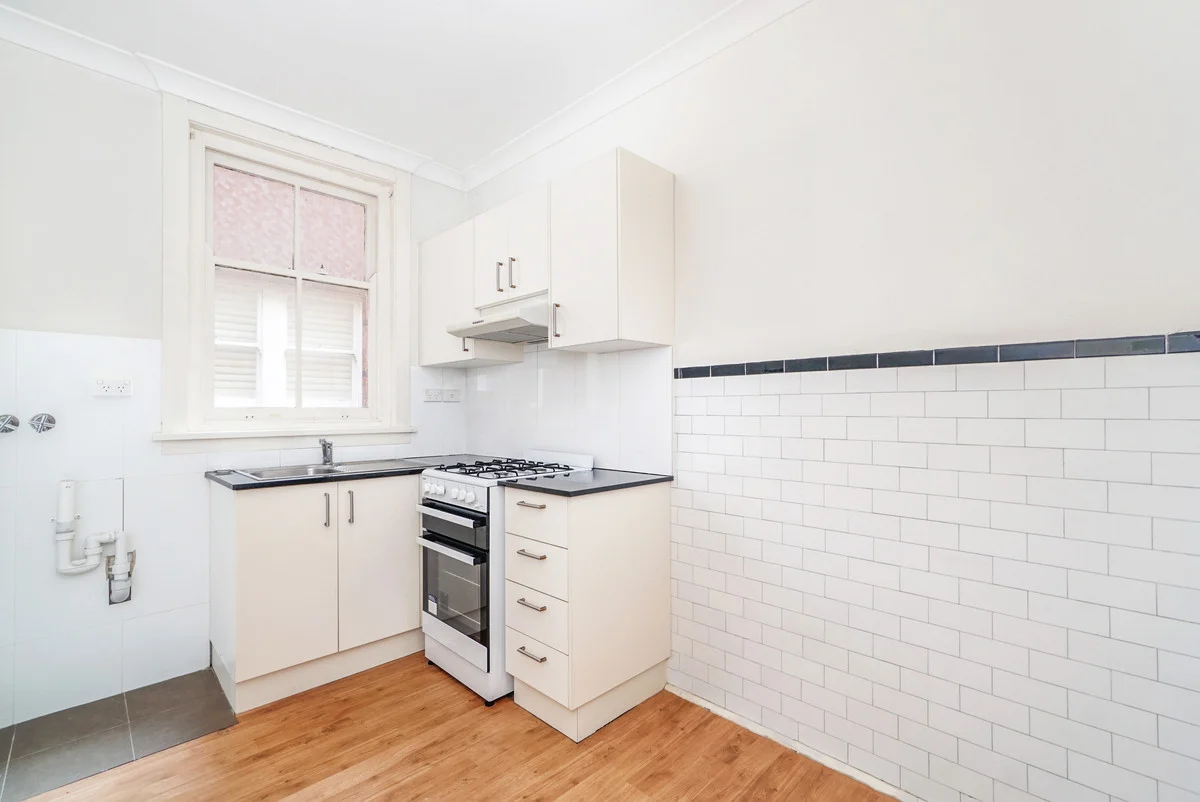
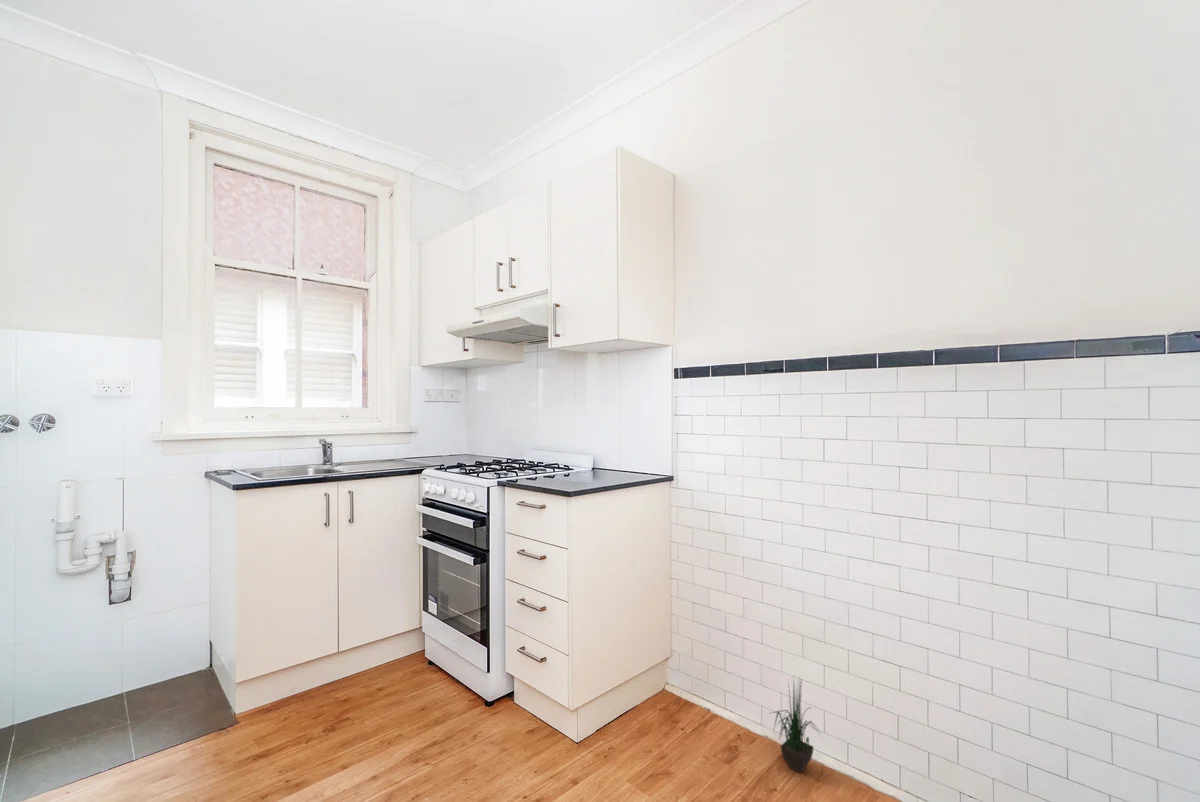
+ potted plant [766,675,822,774]
